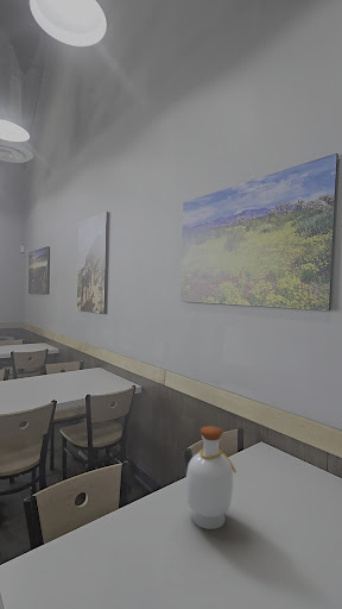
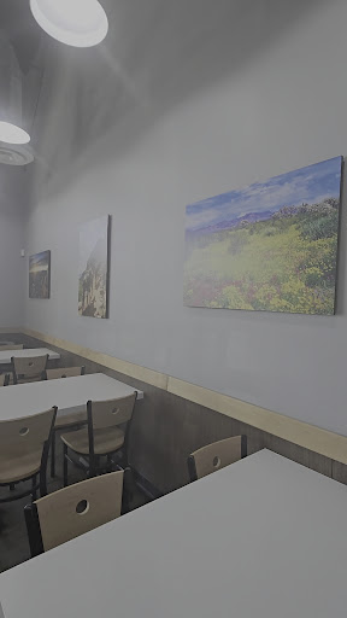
- bottle [185,425,238,530]
